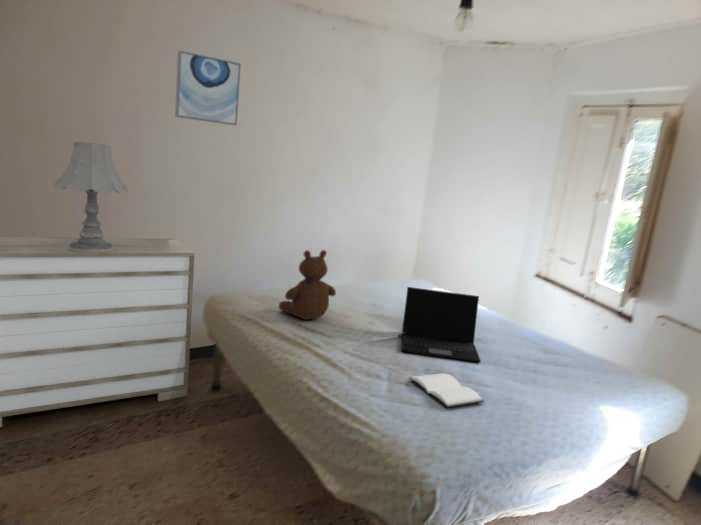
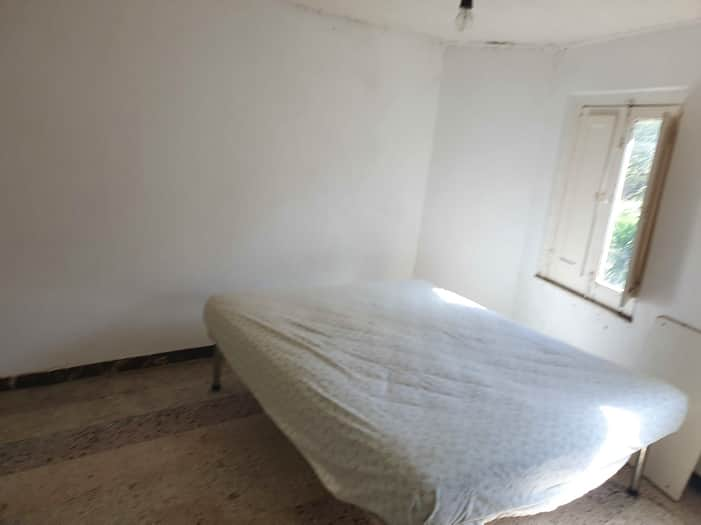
- teddy bear [278,249,337,321]
- dresser [0,236,196,428]
- wall art [174,49,242,127]
- laptop [400,286,482,364]
- table lamp [53,141,129,252]
- book [408,372,485,408]
